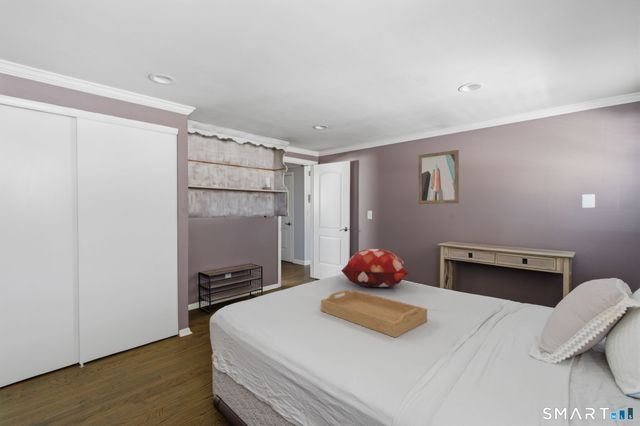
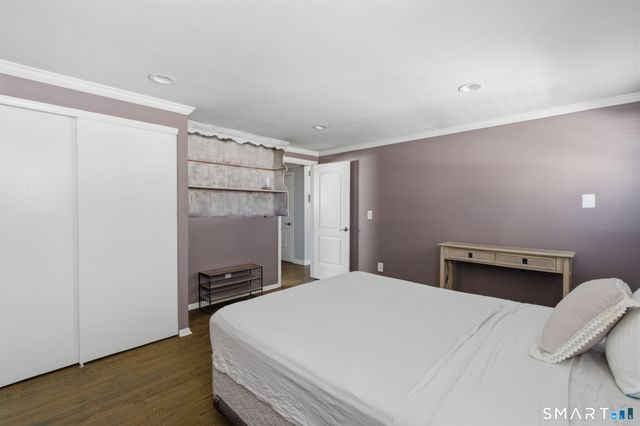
- wall art [418,149,460,205]
- serving tray [320,289,428,338]
- decorative pillow [340,248,410,288]
